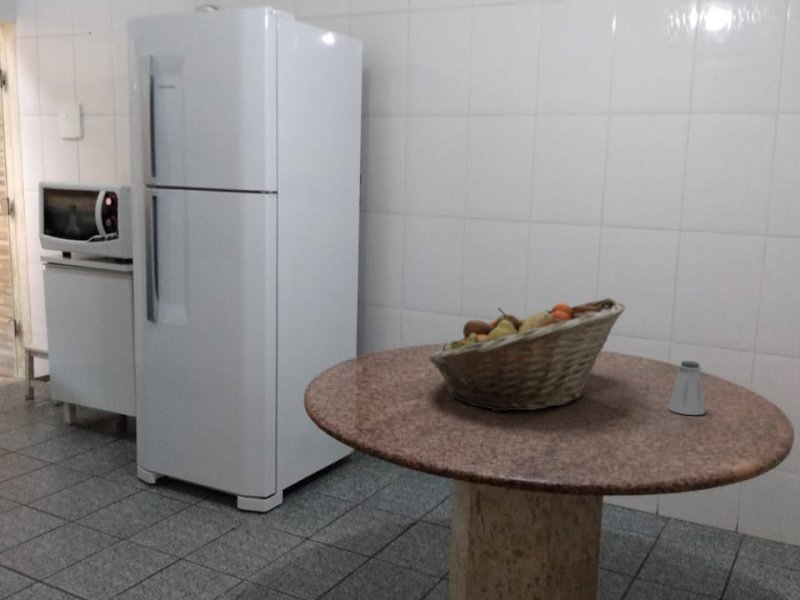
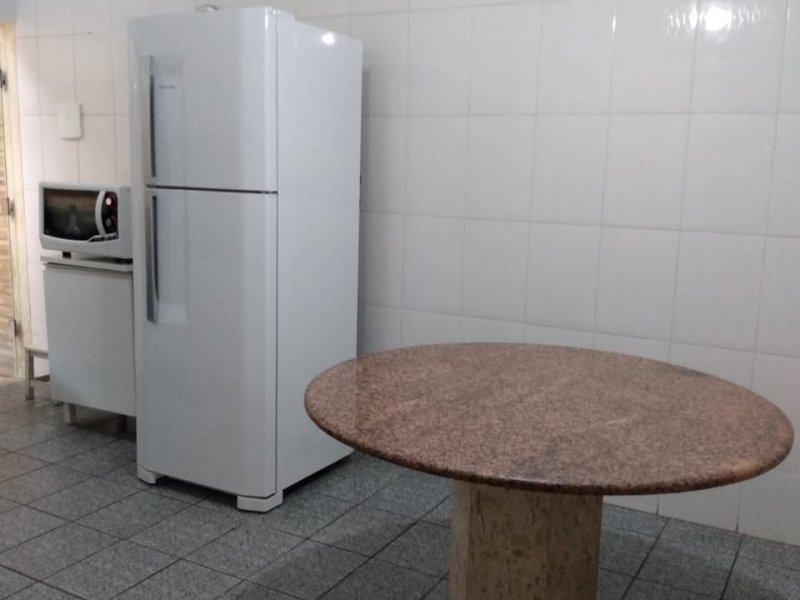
- fruit basket [428,297,627,412]
- saltshaker [667,360,706,416]
